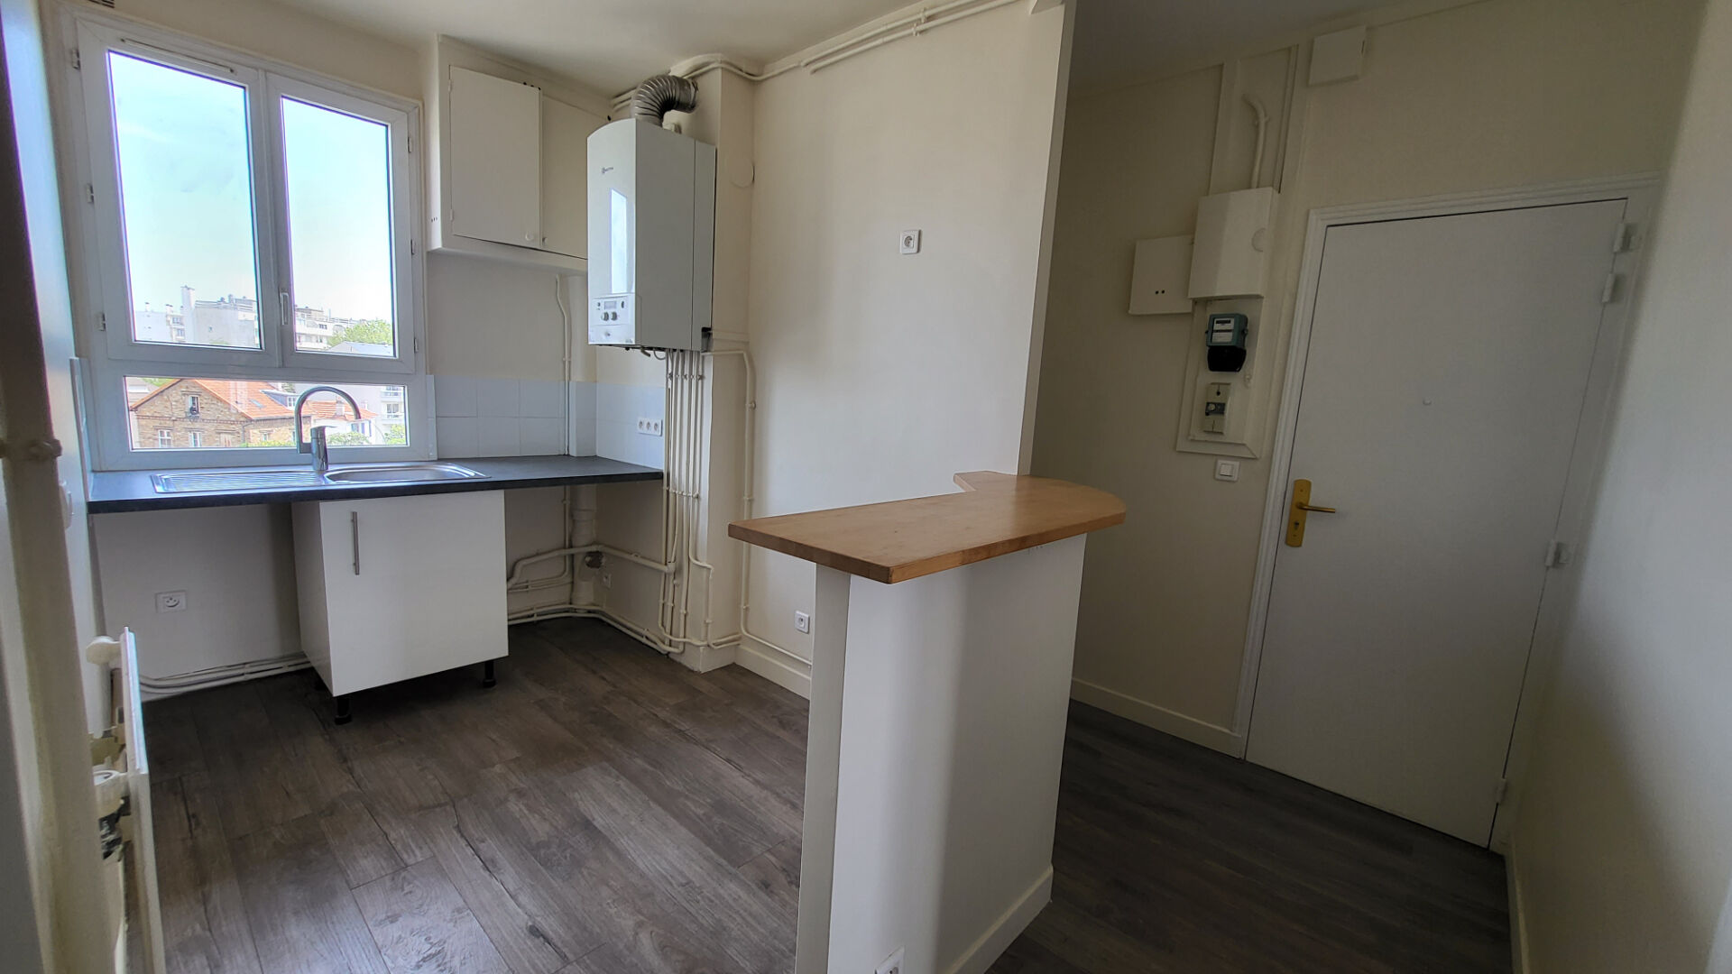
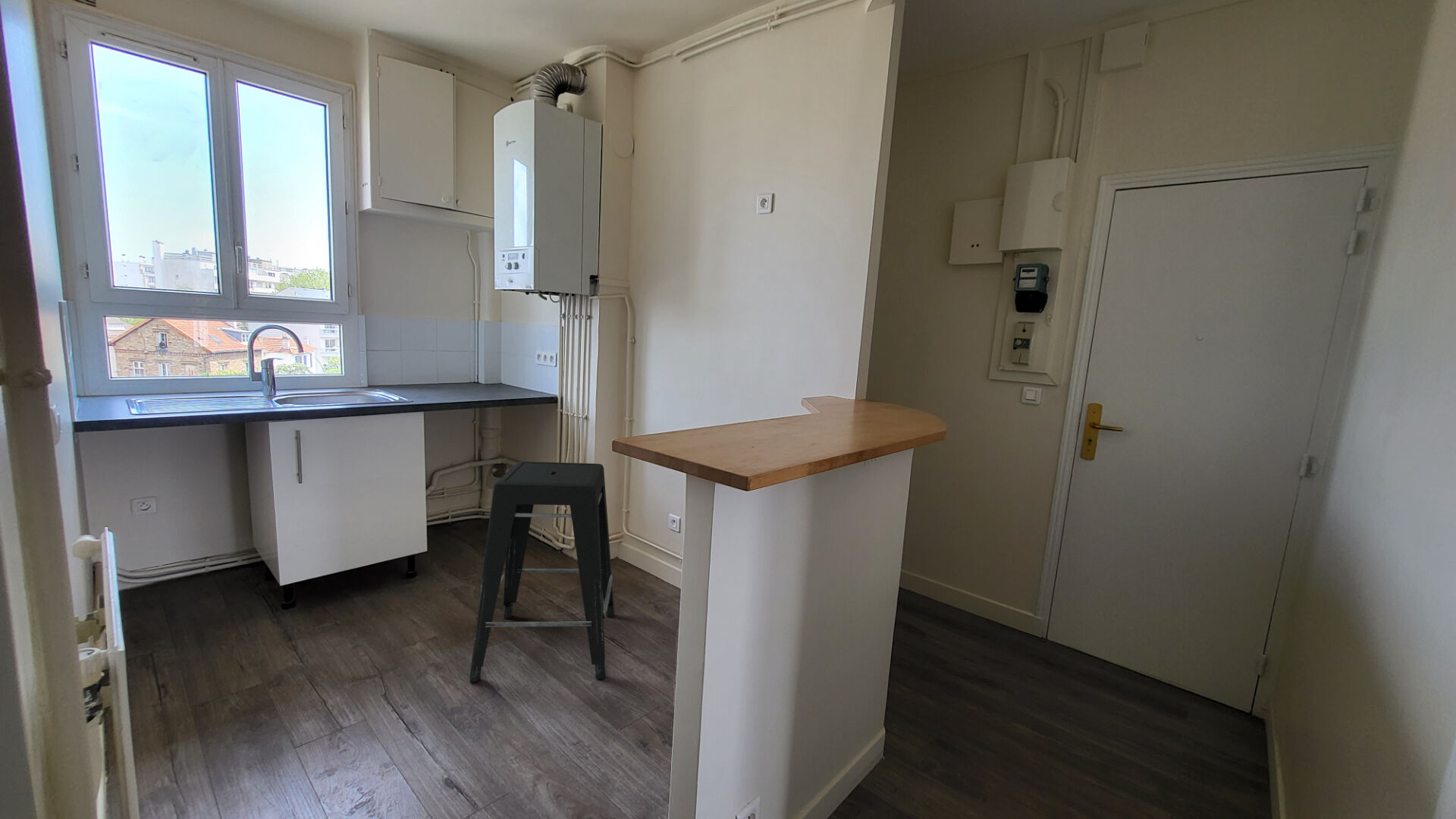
+ stool [469,461,615,683]
